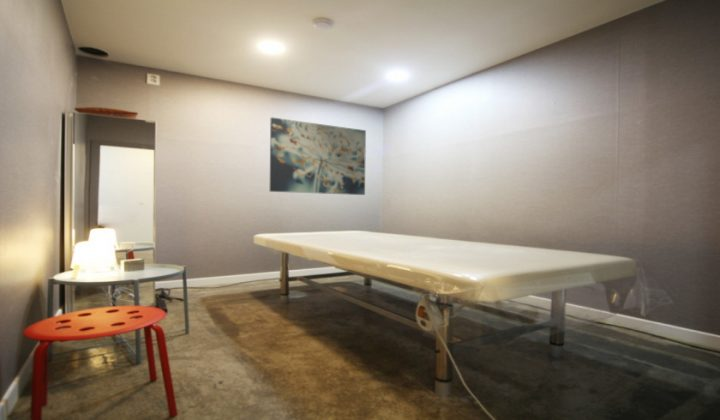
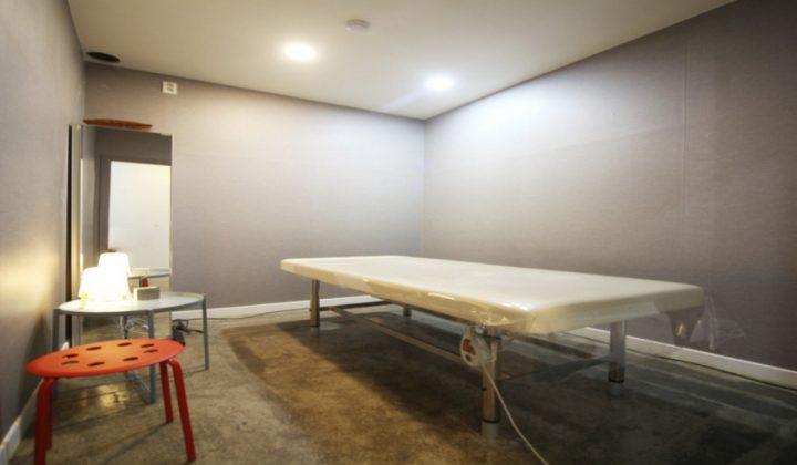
- wall art [269,116,367,196]
